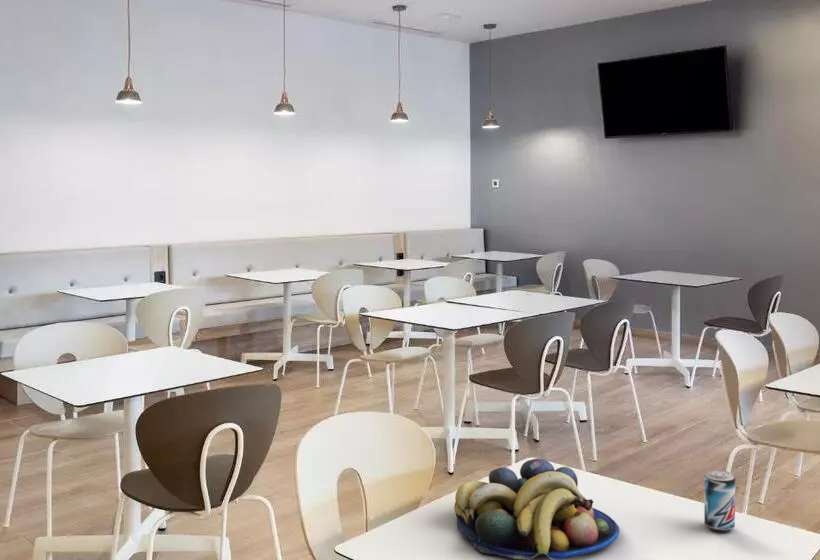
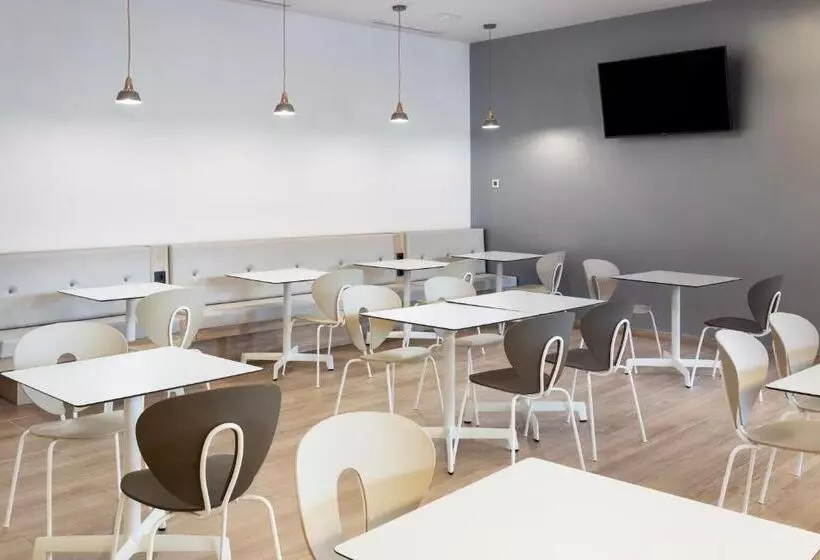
- fruit bowl [453,458,620,560]
- beer can [703,469,736,532]
